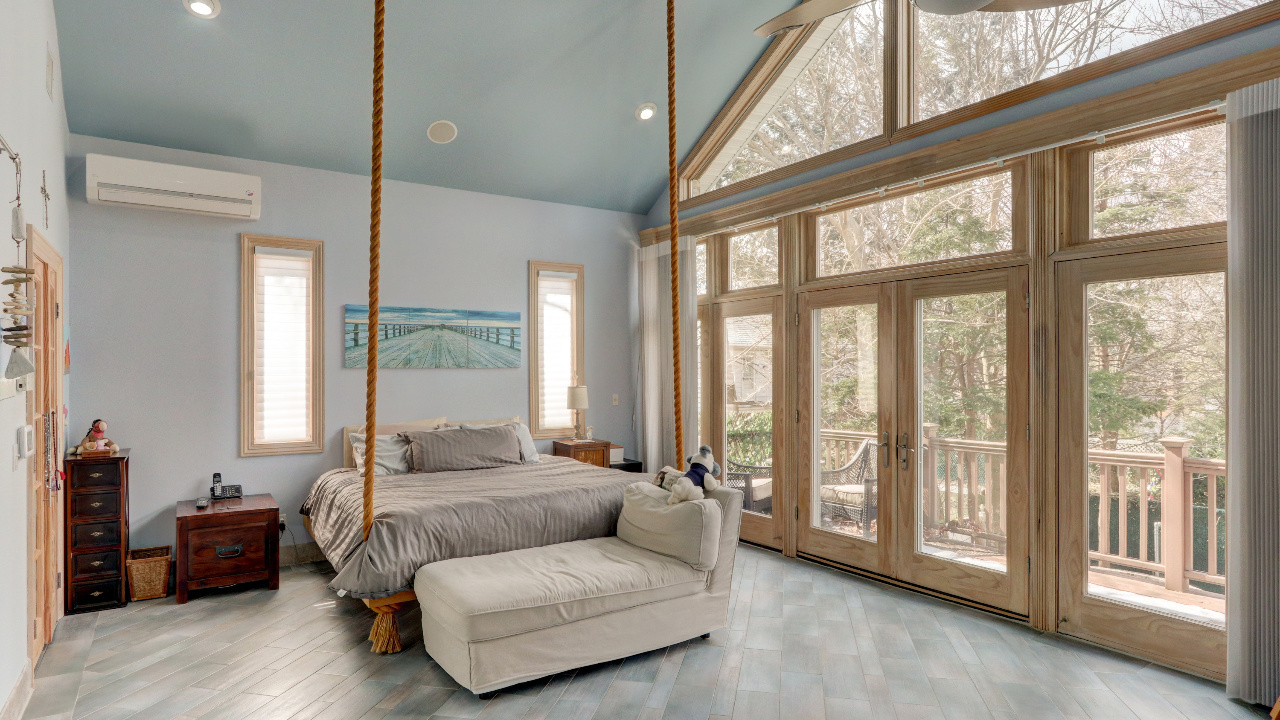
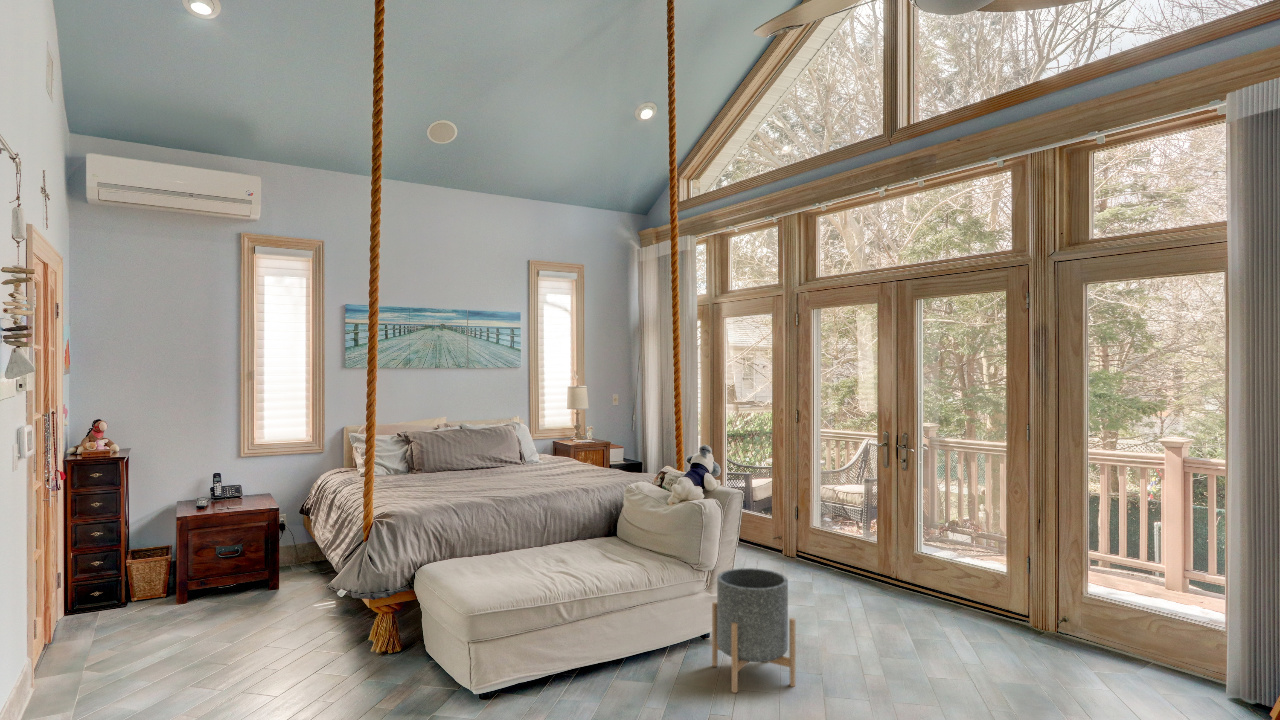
+ planter [711,567,797,694]
